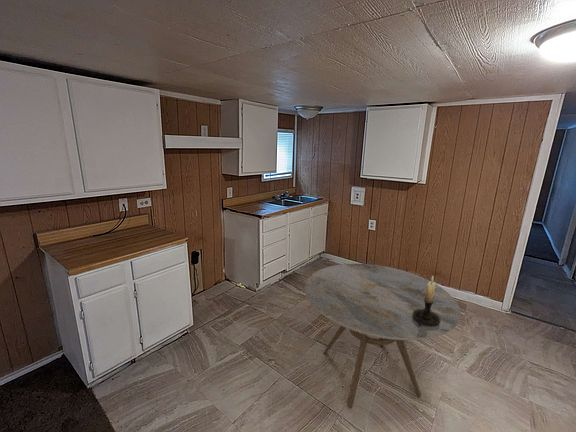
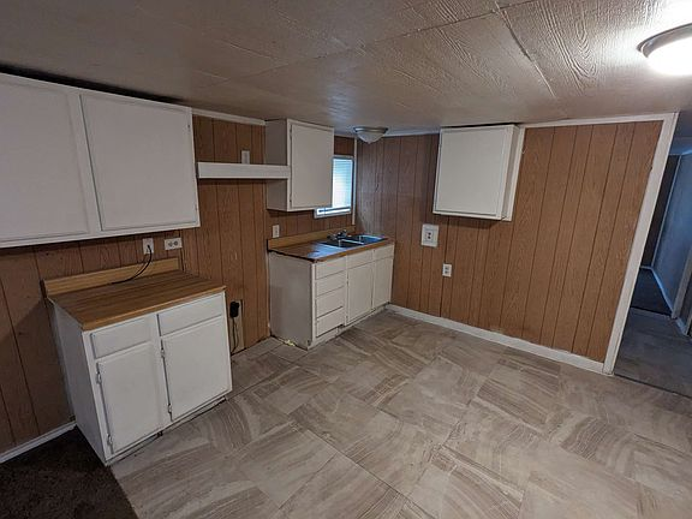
- dining table [304,263,462,409]
- candle holder [413,275,441,326]
